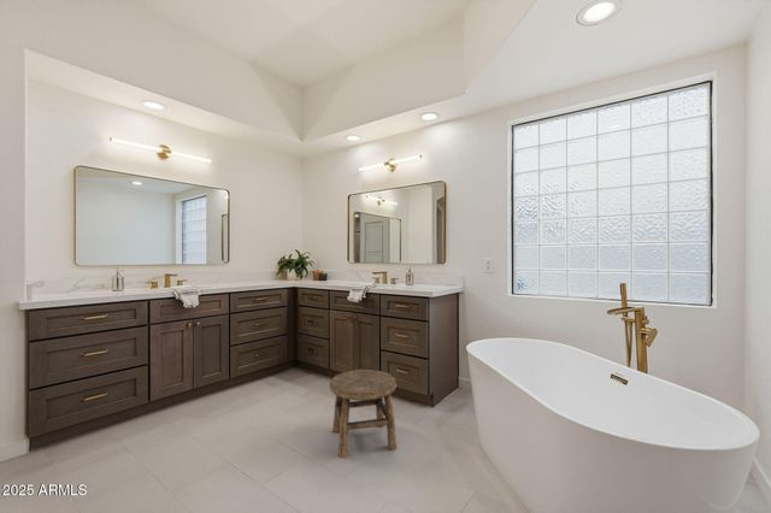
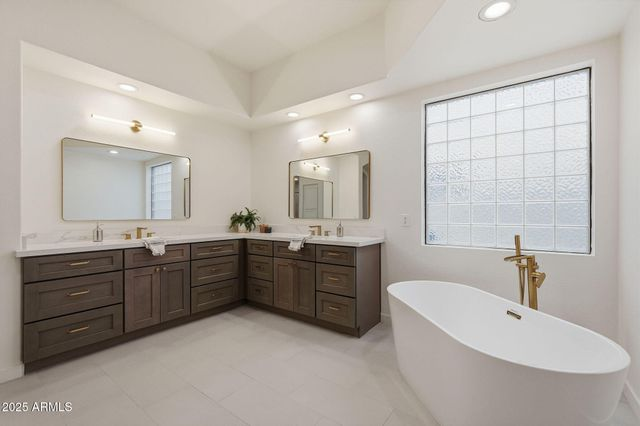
- stool [329,368,398,459]
